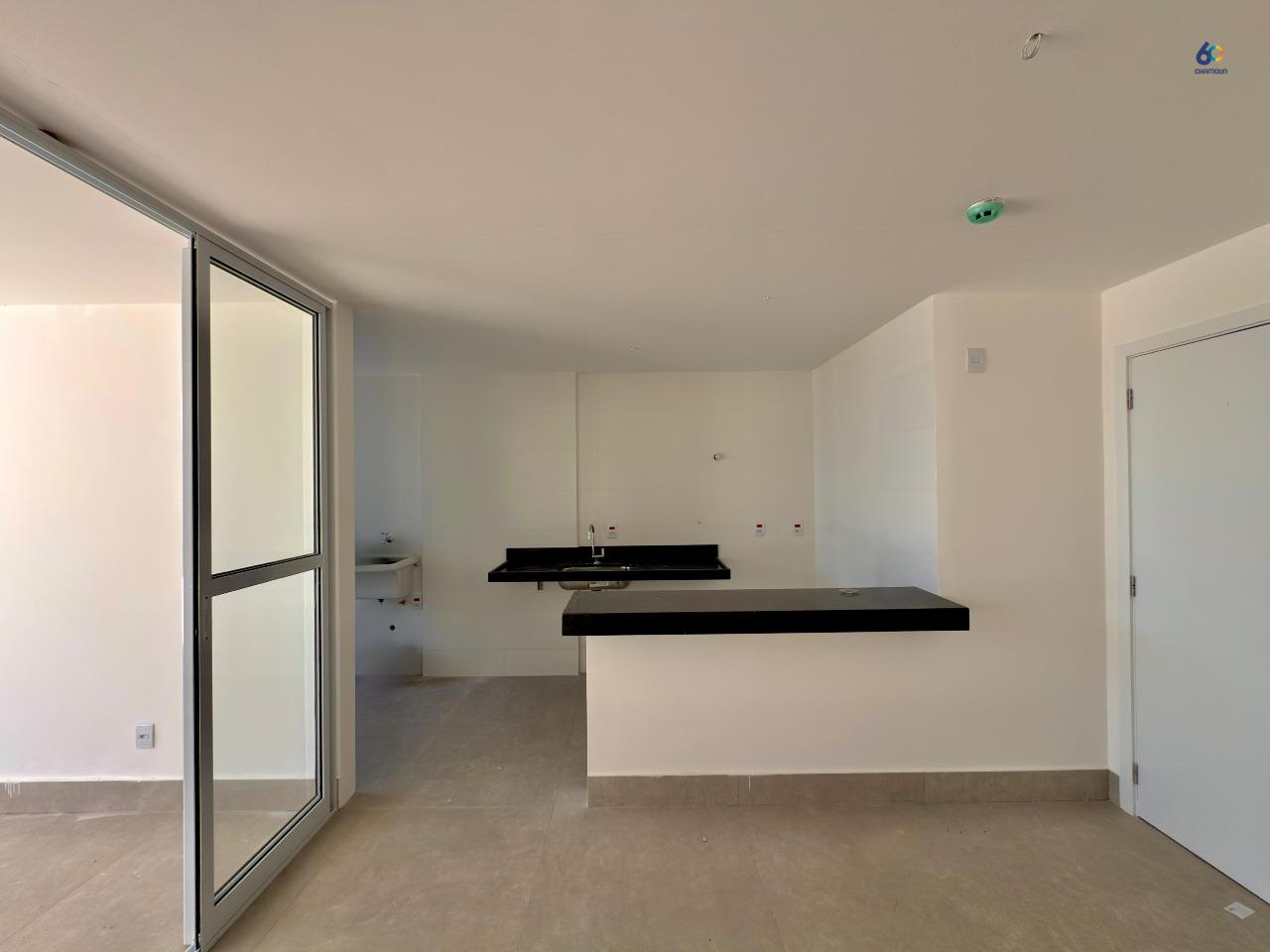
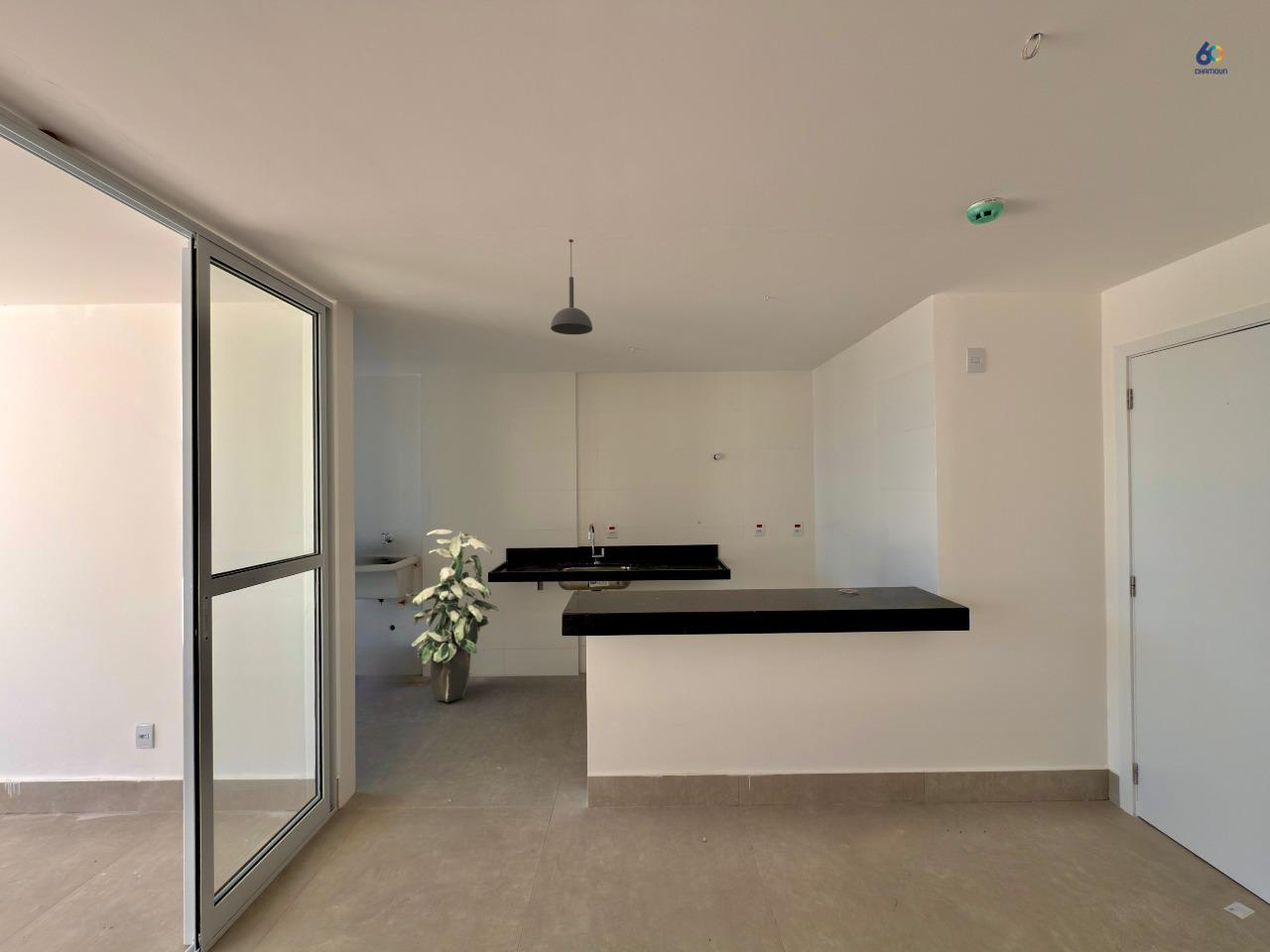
+ pendant light [550,238,593,335]
+ indoor plant [405,529,499,703]
